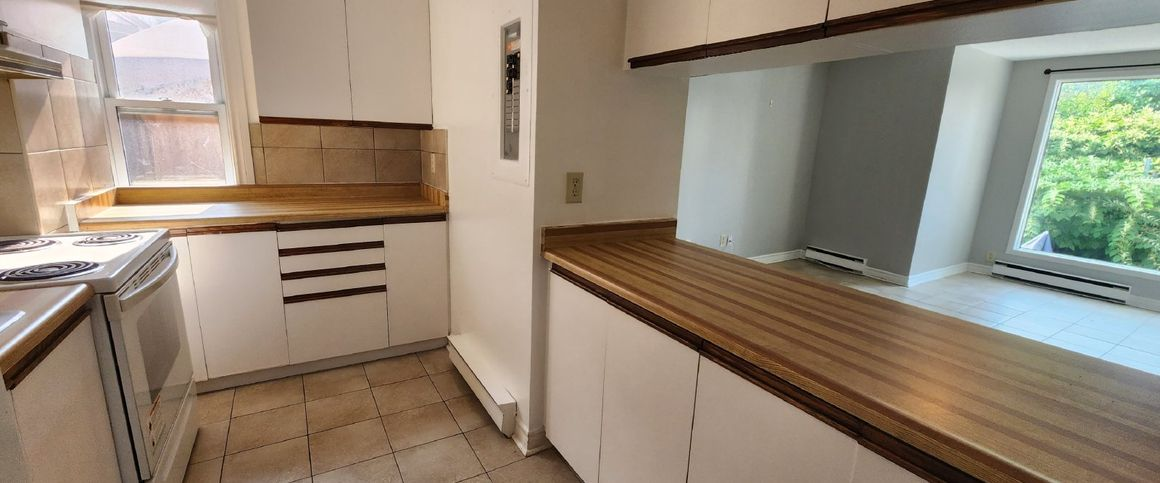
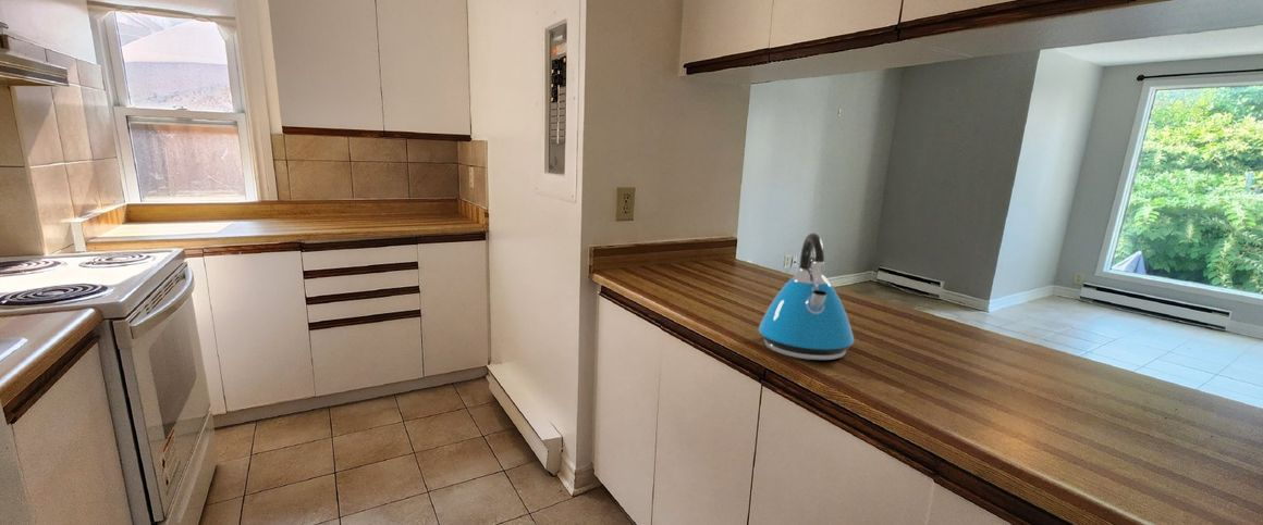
+ kettle [758,233,855,361]
